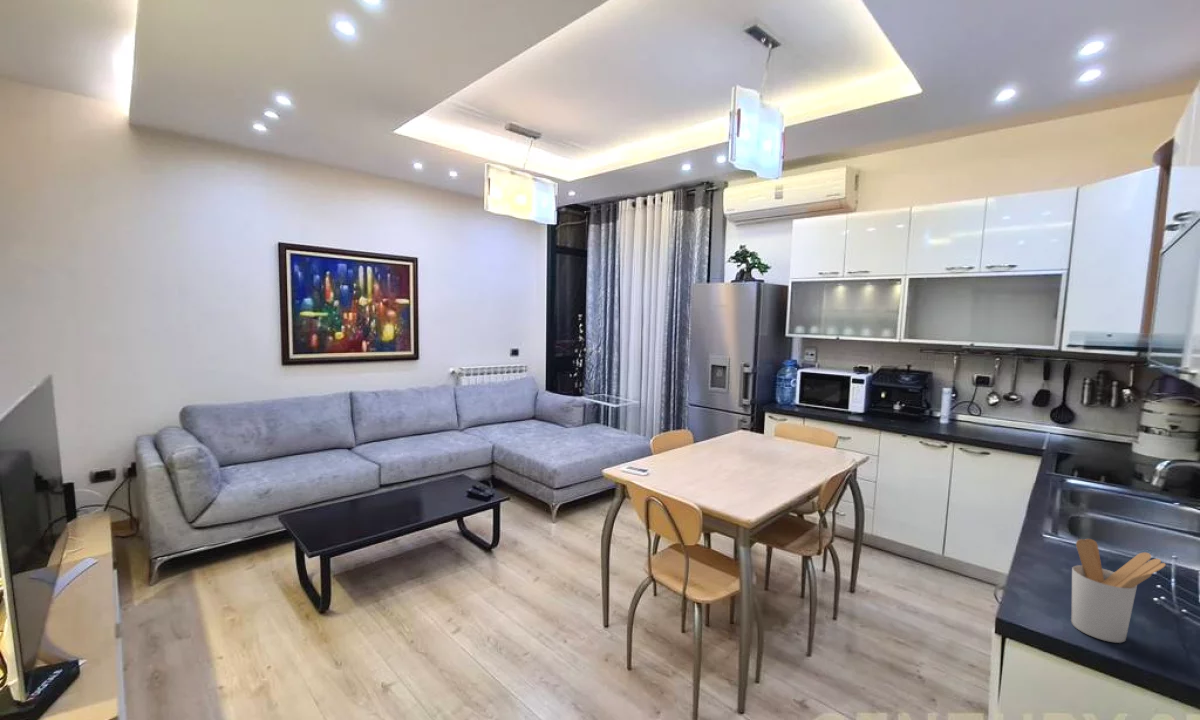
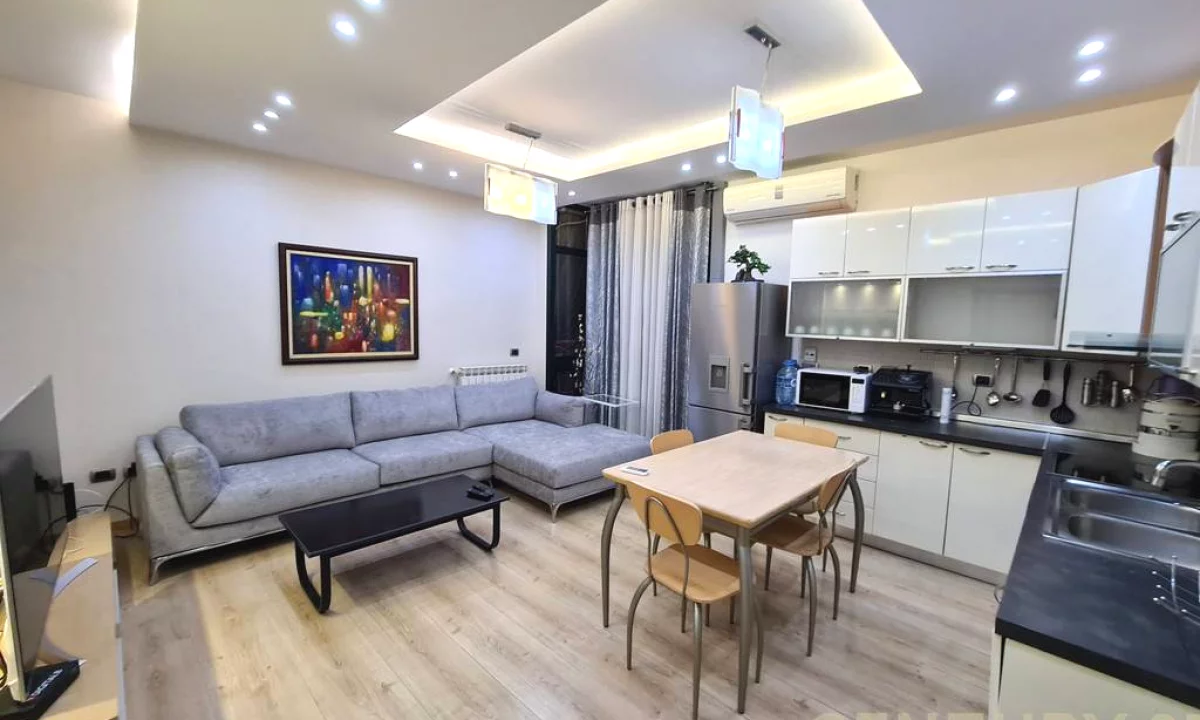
- utensil holder [1070,538,1167,644]
